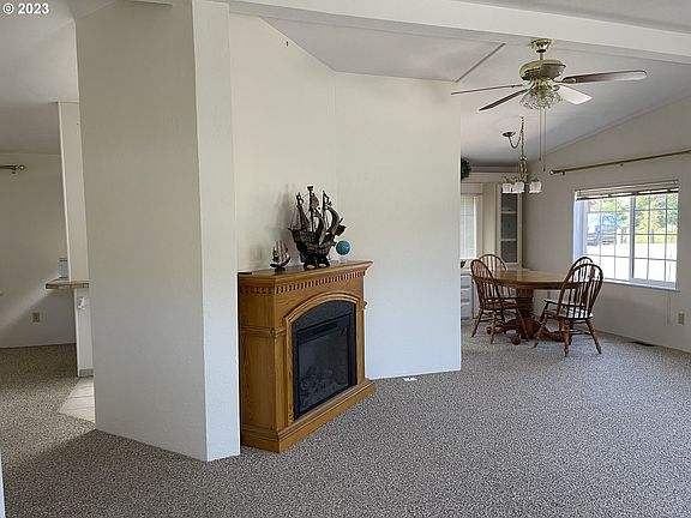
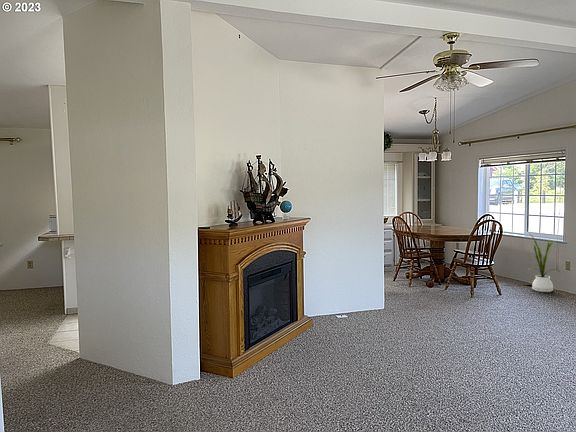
+ house plant [527,234,562,293]
